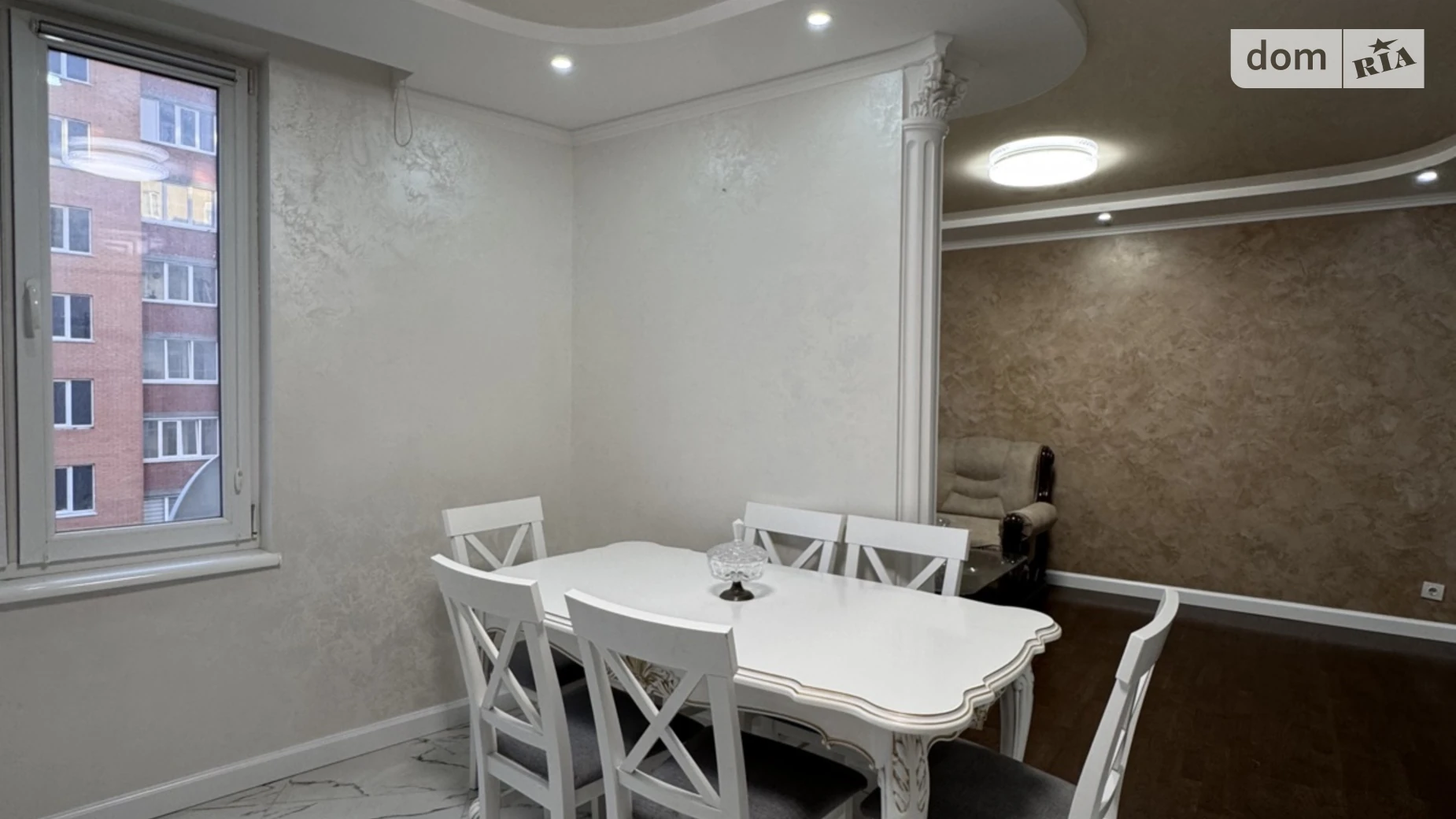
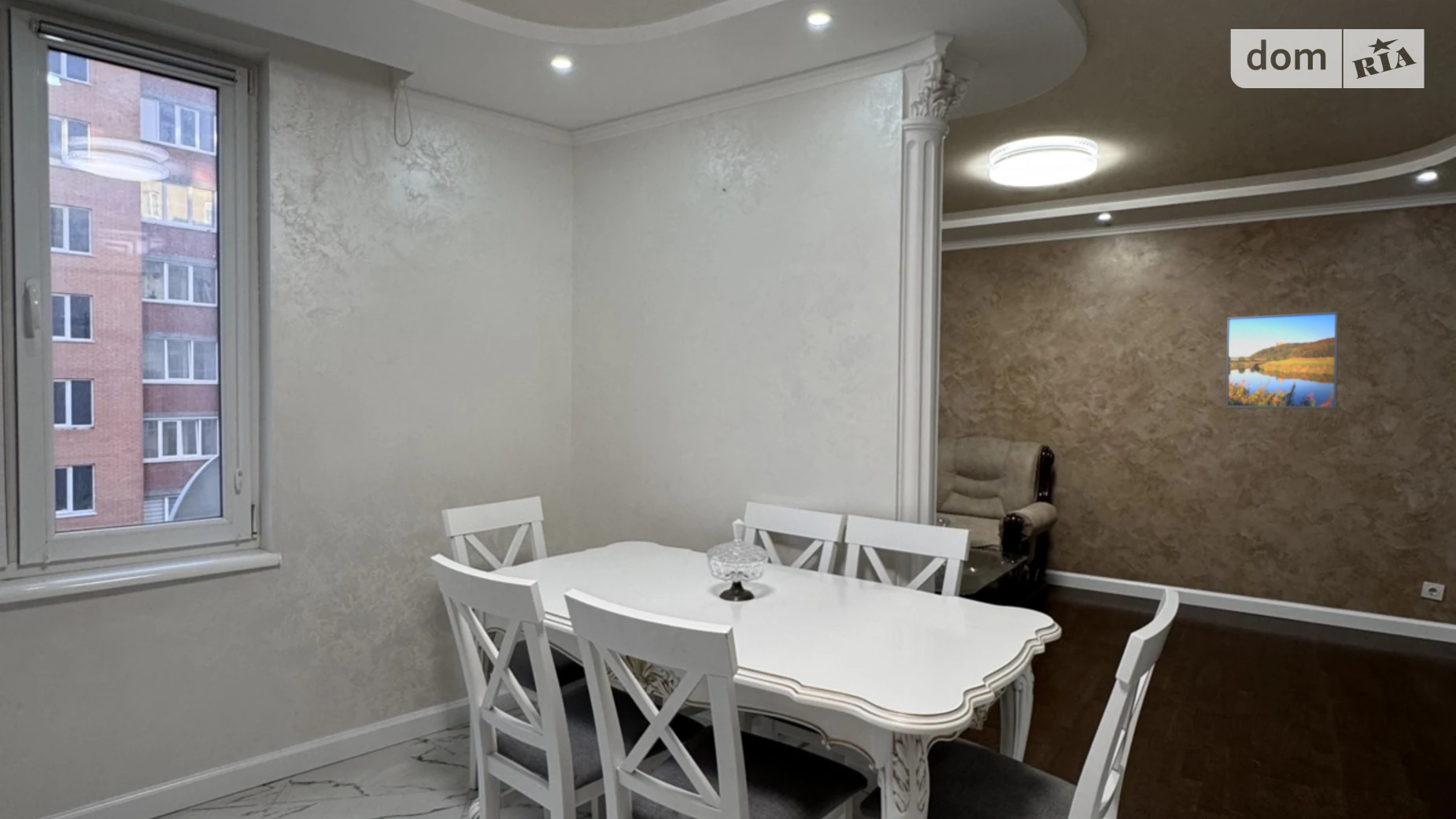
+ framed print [1225,310,1339,410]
